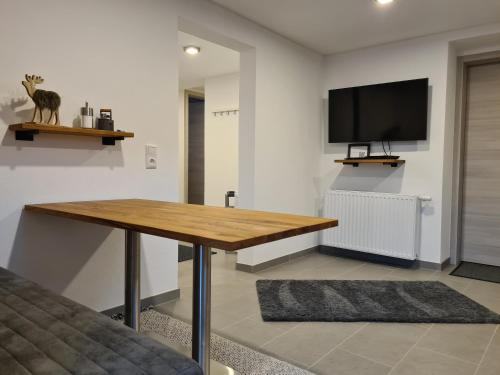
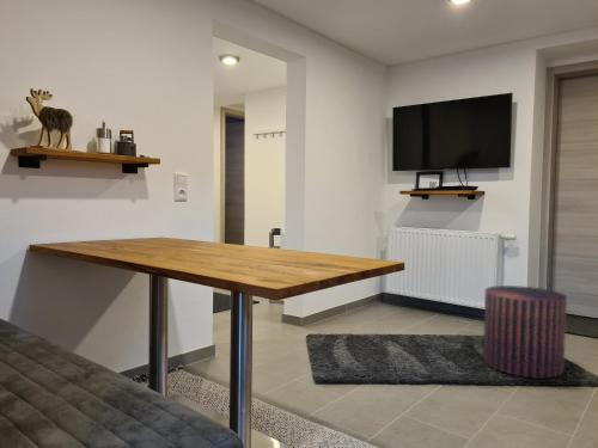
+ stool [482,284,568,380]
